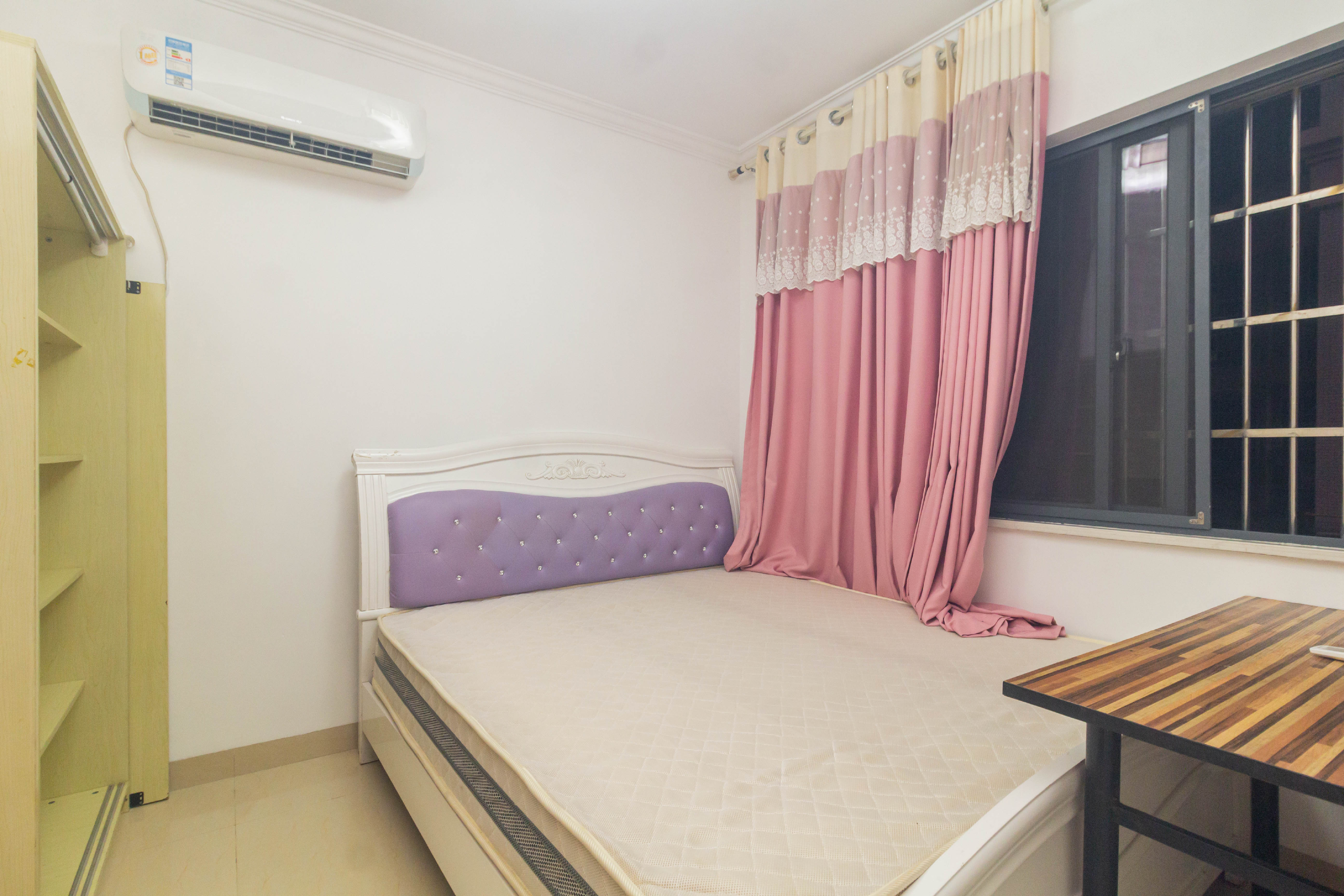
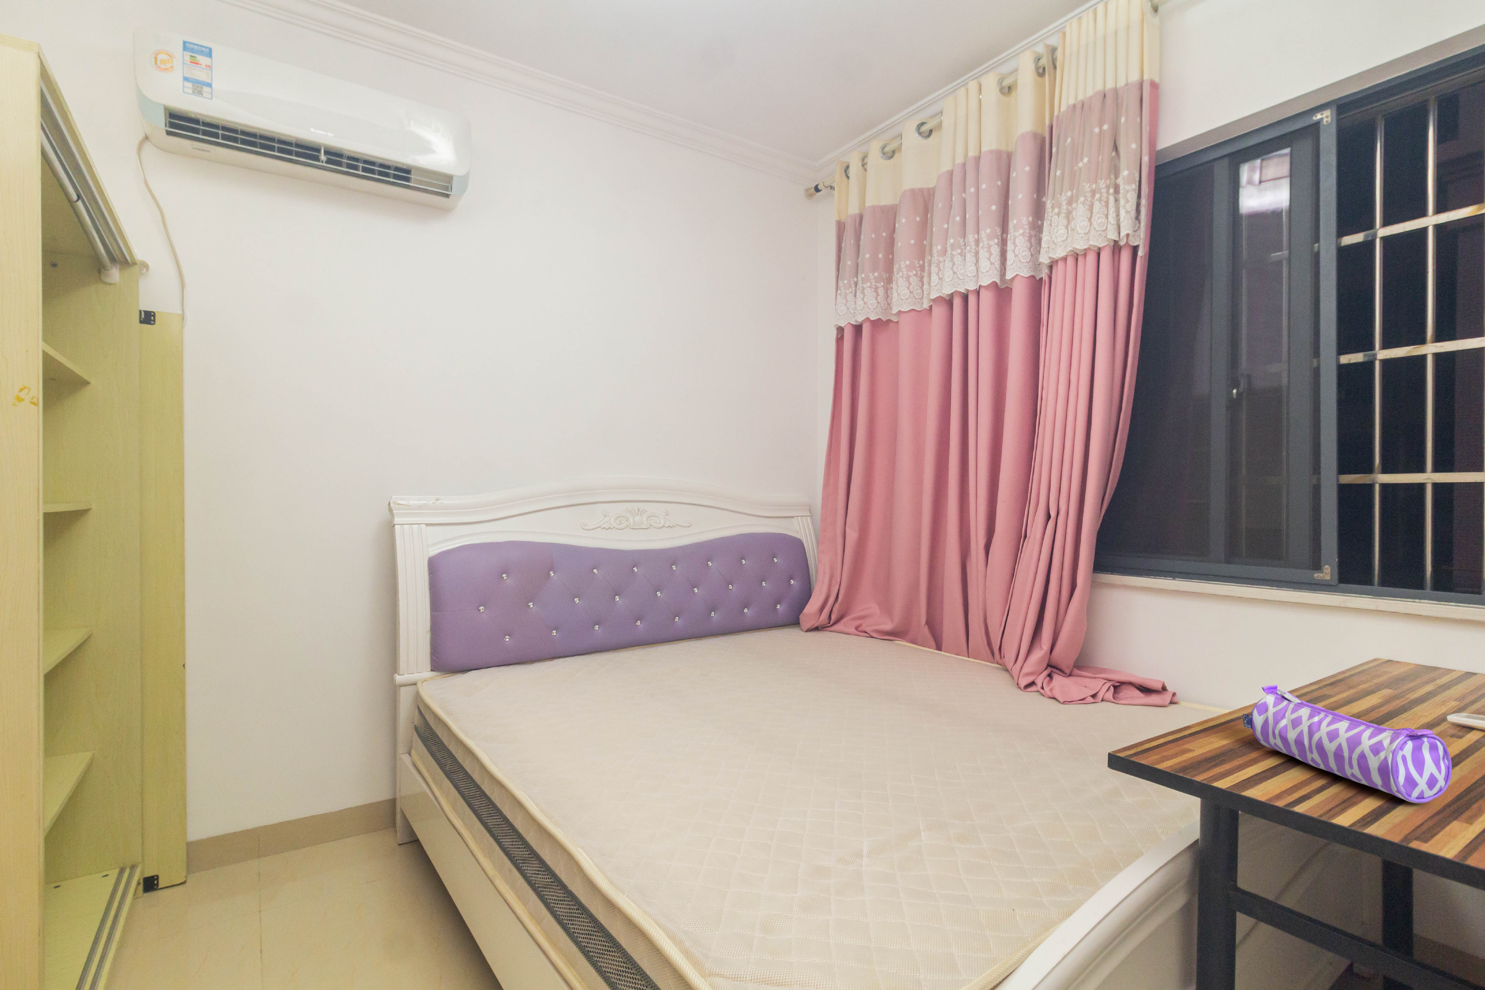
+ pencil case [1242,684,1452,803]
